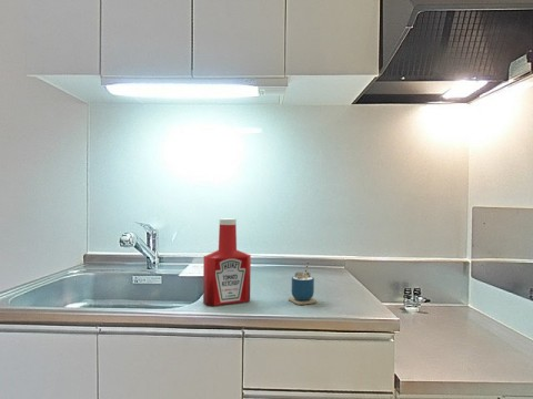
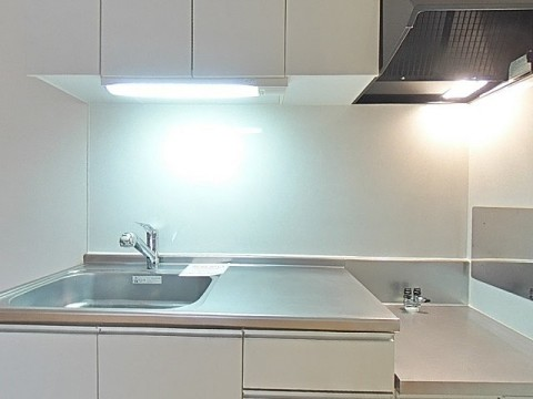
- soap bottle [202,217,252,307]
- cup [288,260,318,306]
